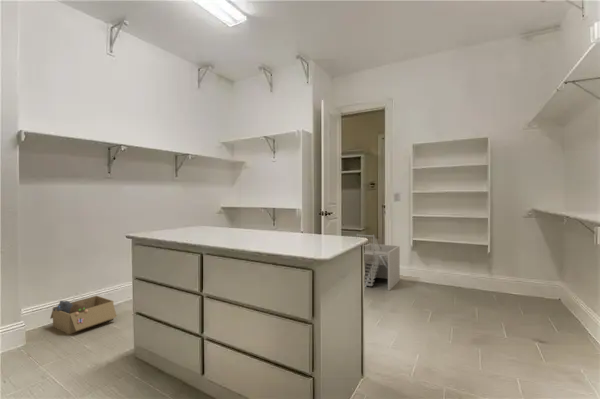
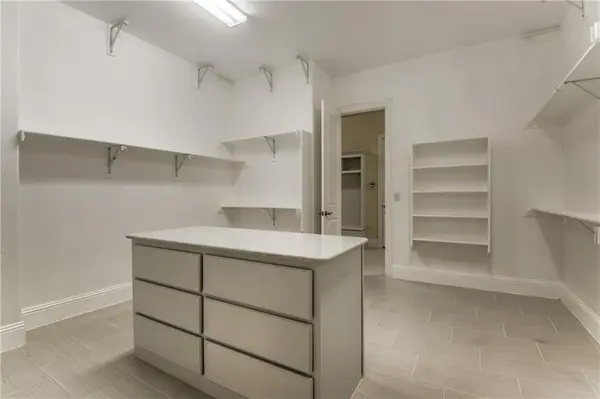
- architectural model [356,233,401,292]
- cardboard box [49,295,118,335]
